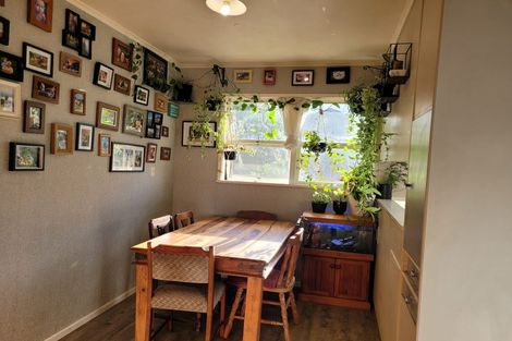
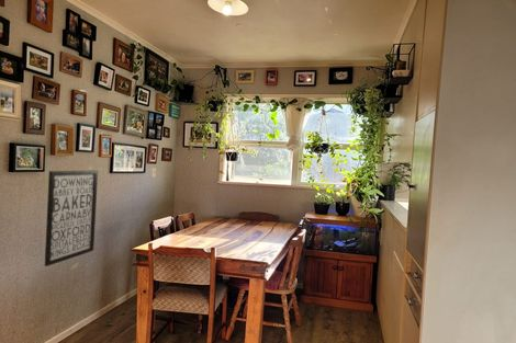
+ wall art [44,170,99,267]
